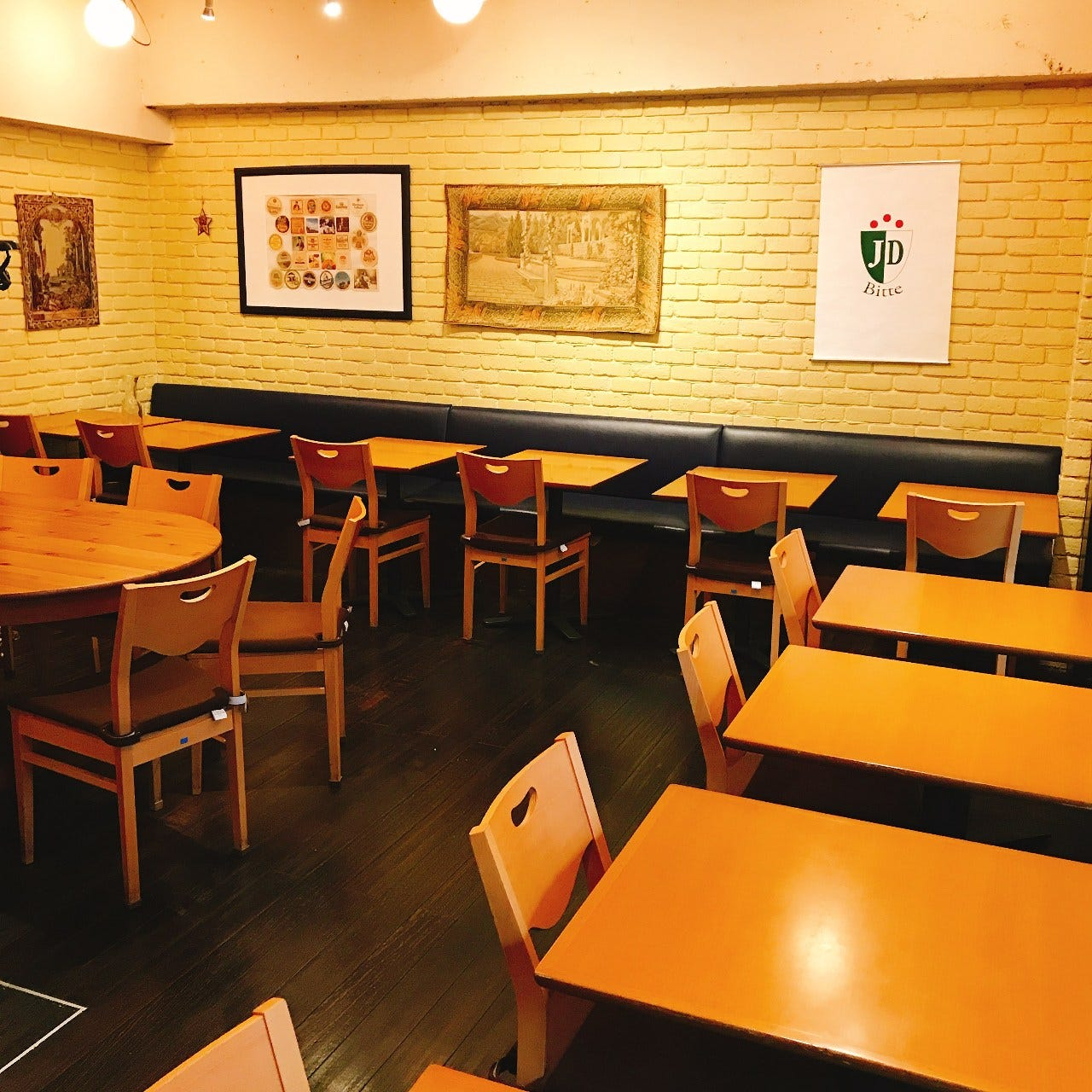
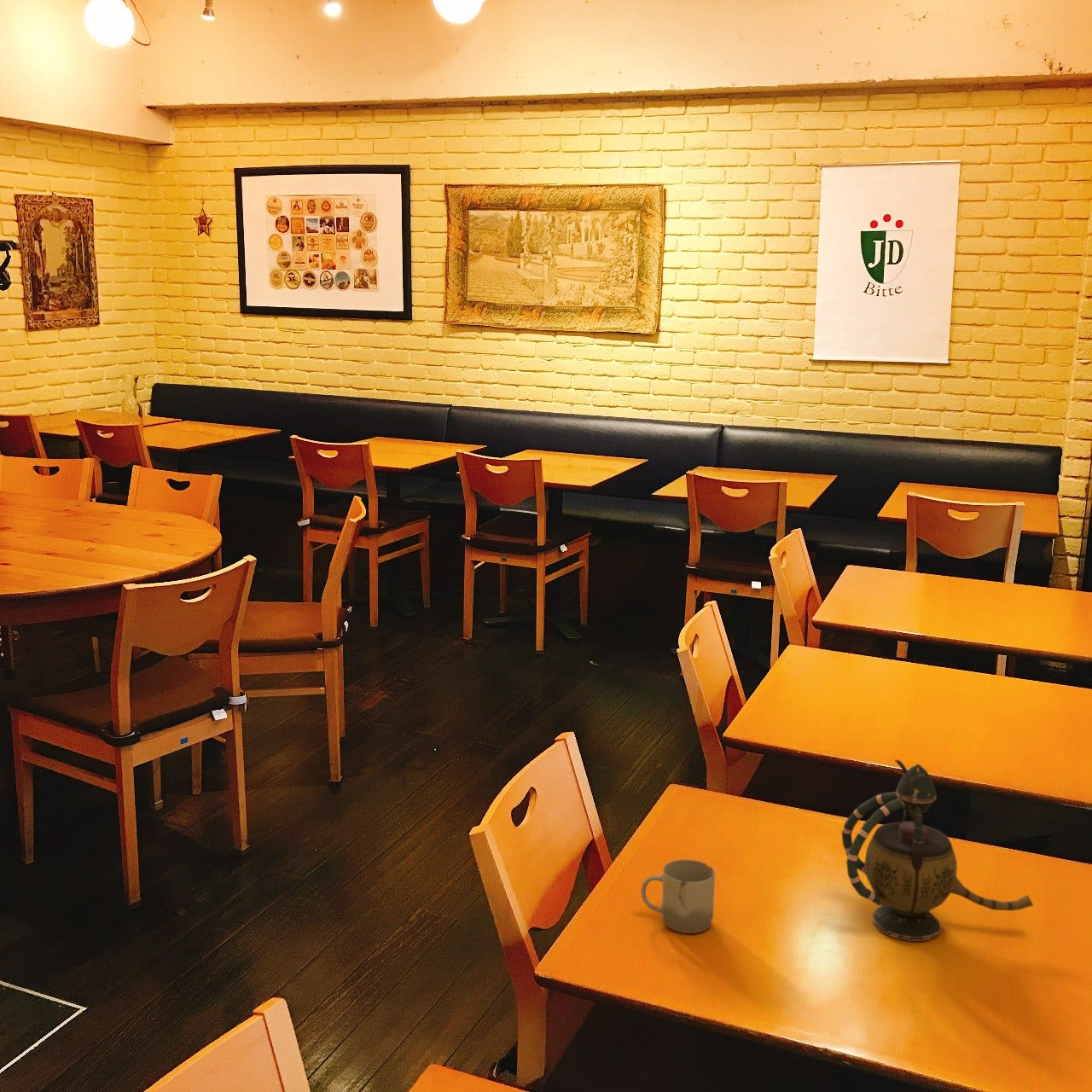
+ cup [640,858,716,934]
+ teapot [840,758,1034,942]
